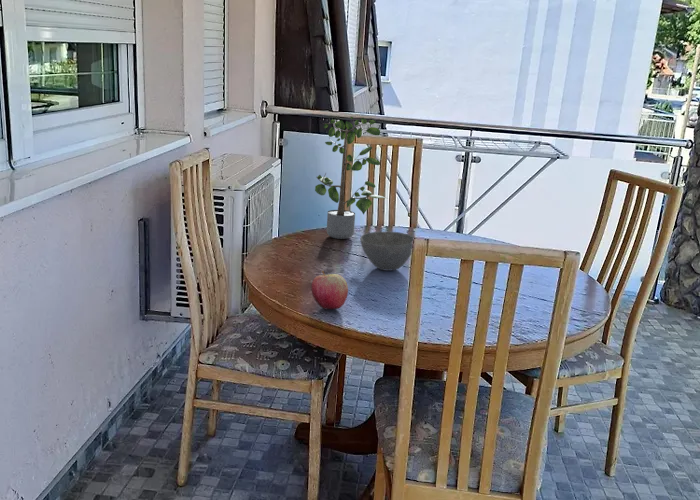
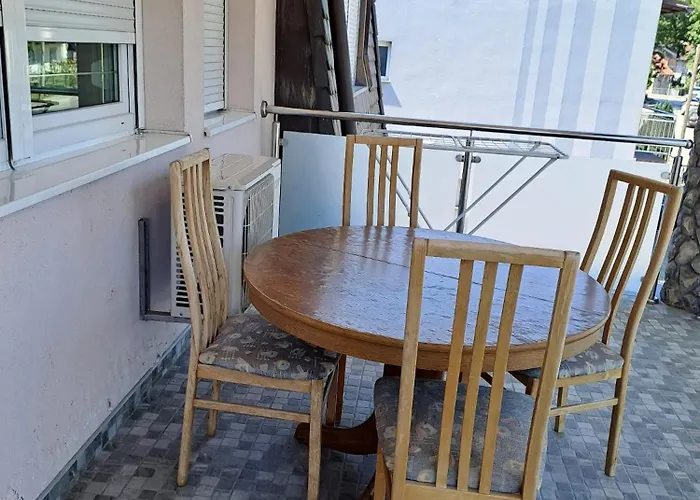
- apple [310,270,349,310]
- bowl [359,231,415,272]
- potted plant [314,116,389,240]
